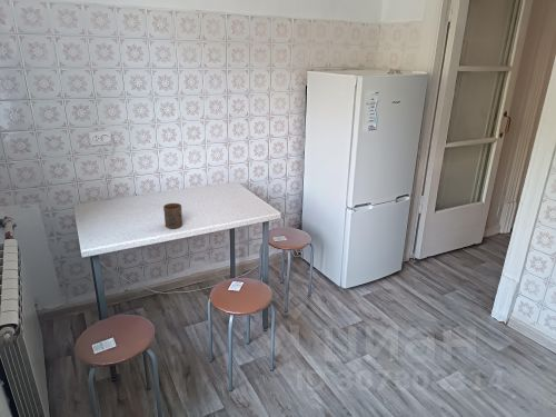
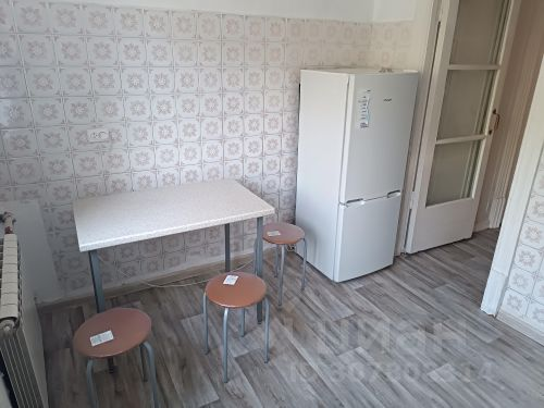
- cup [162,202,183,230]
